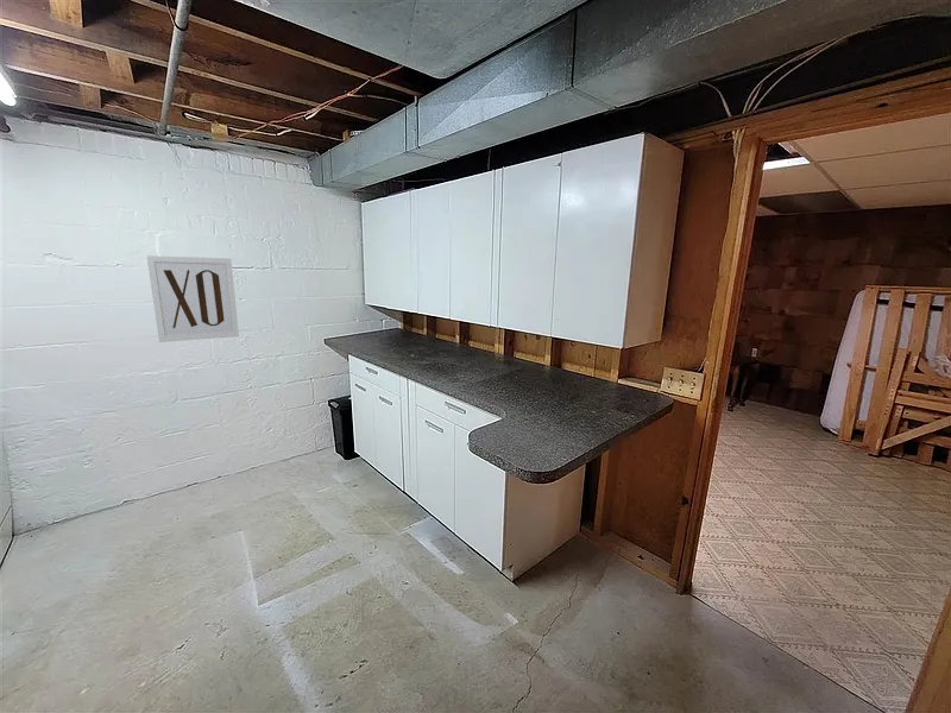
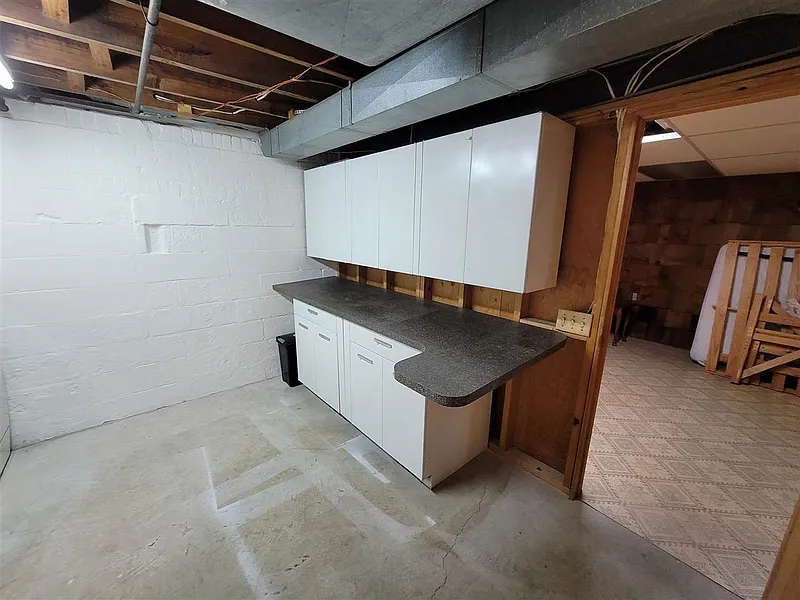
- wall art [146,254,240,343]
